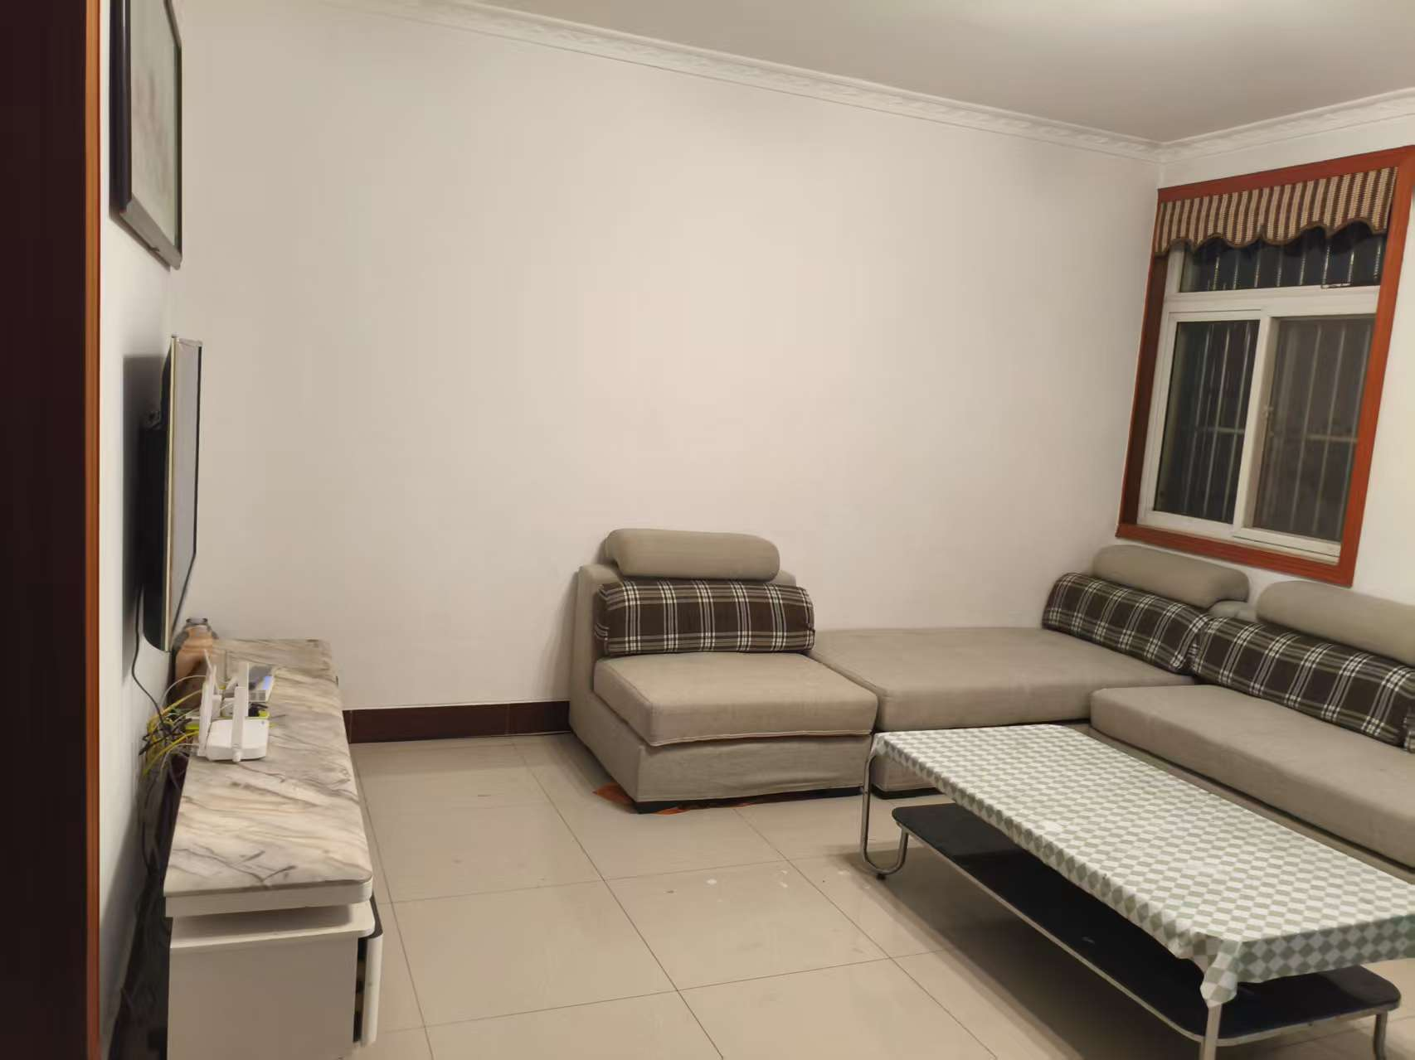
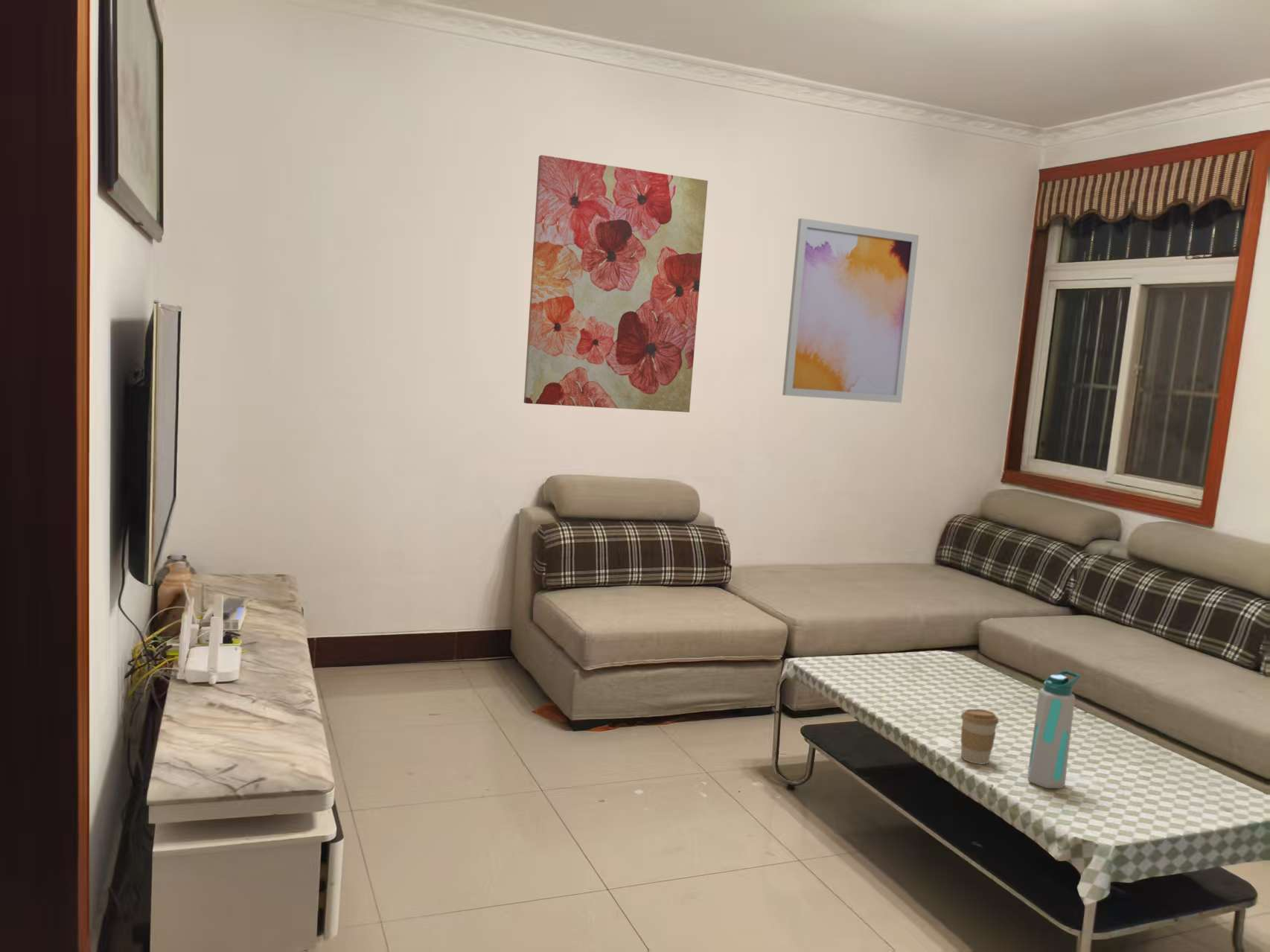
+ wall art [782,217,919,403]
+ wall art [523,154,709,413]
+ coffee cup [960,709,999,765]
+ water bottle [1027,669,1082,789]
